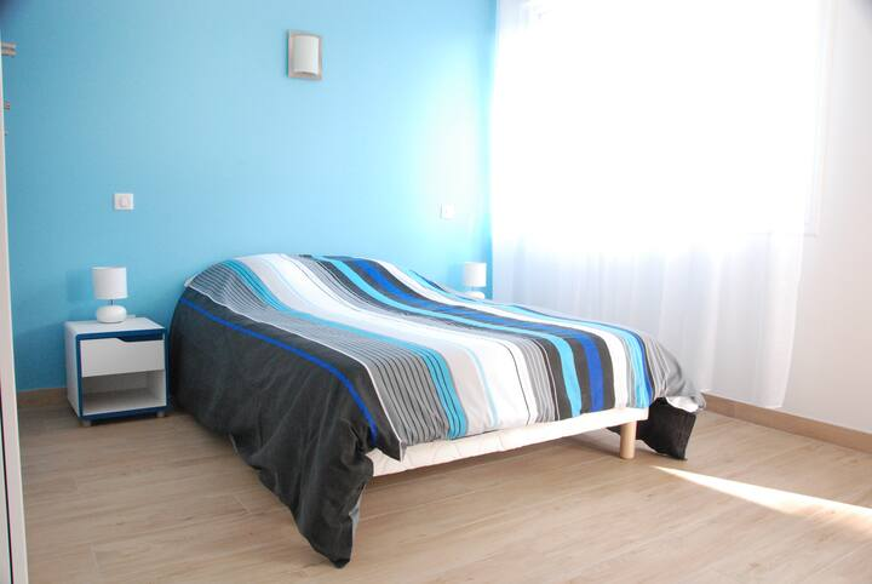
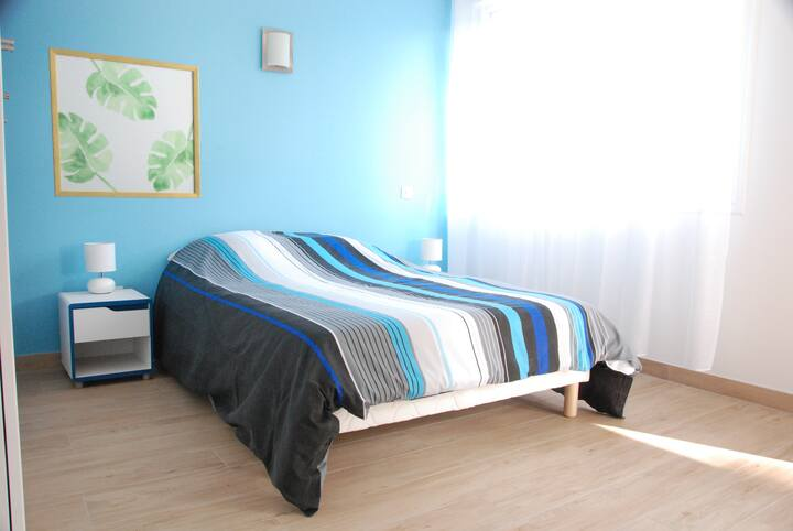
+ wall art [47,46,202,199]
